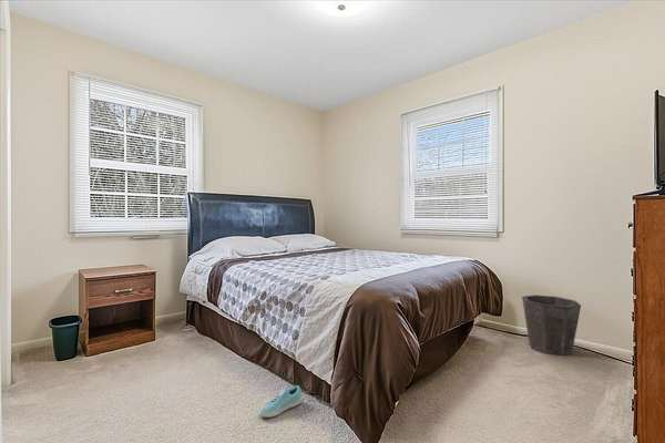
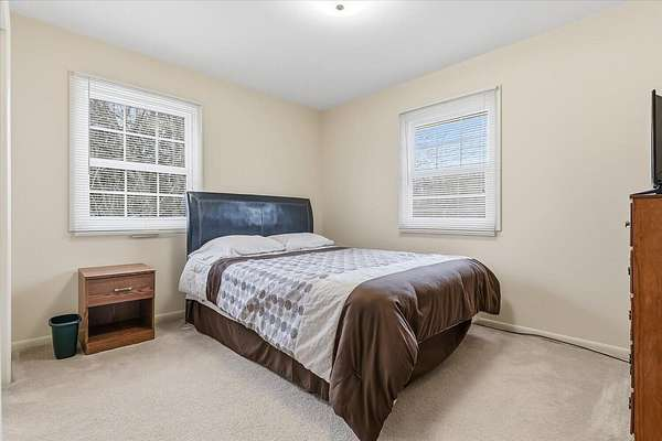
- sneaker [258,384,303,419]
- waste bin [521,293,582,357]
